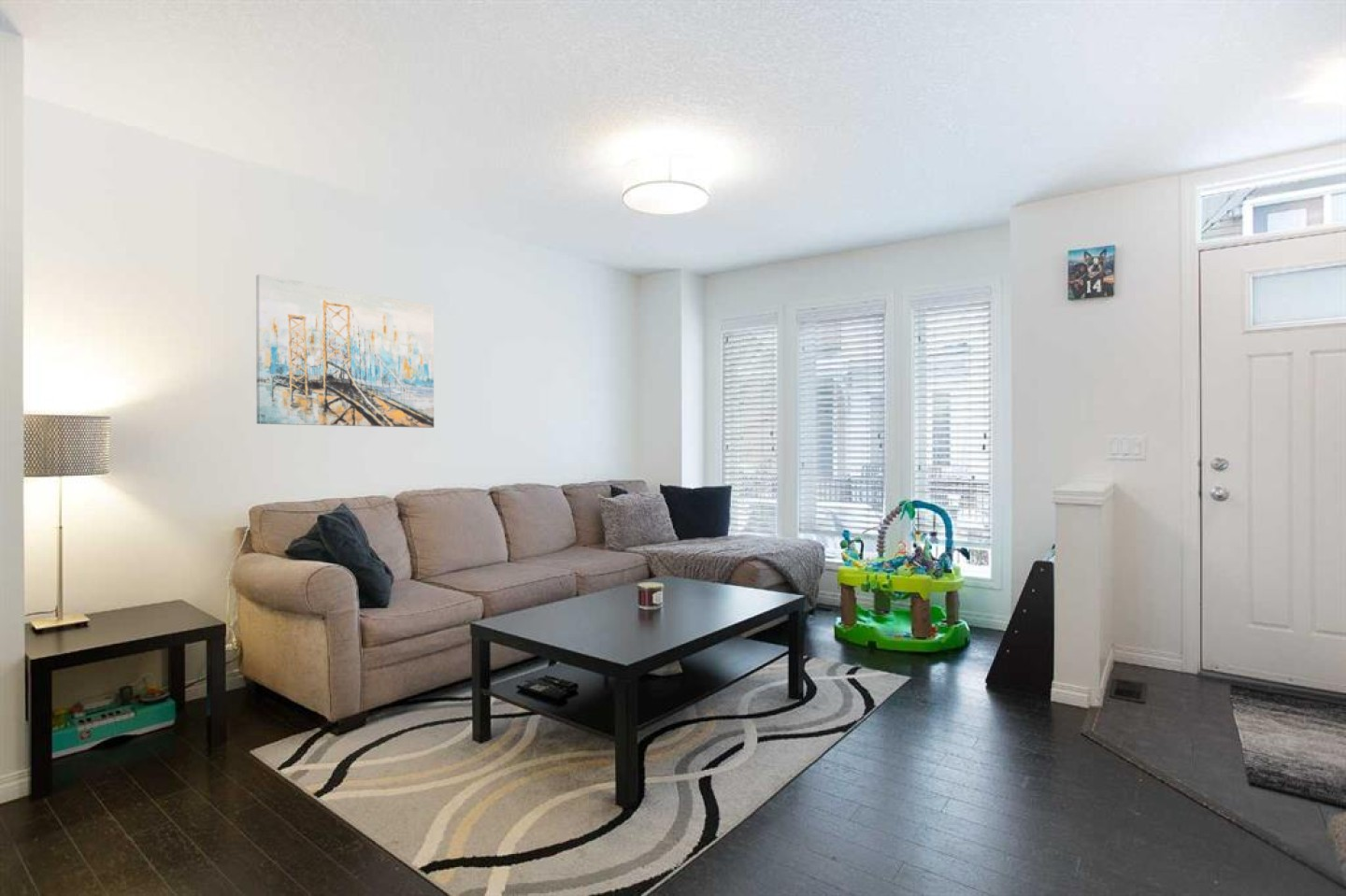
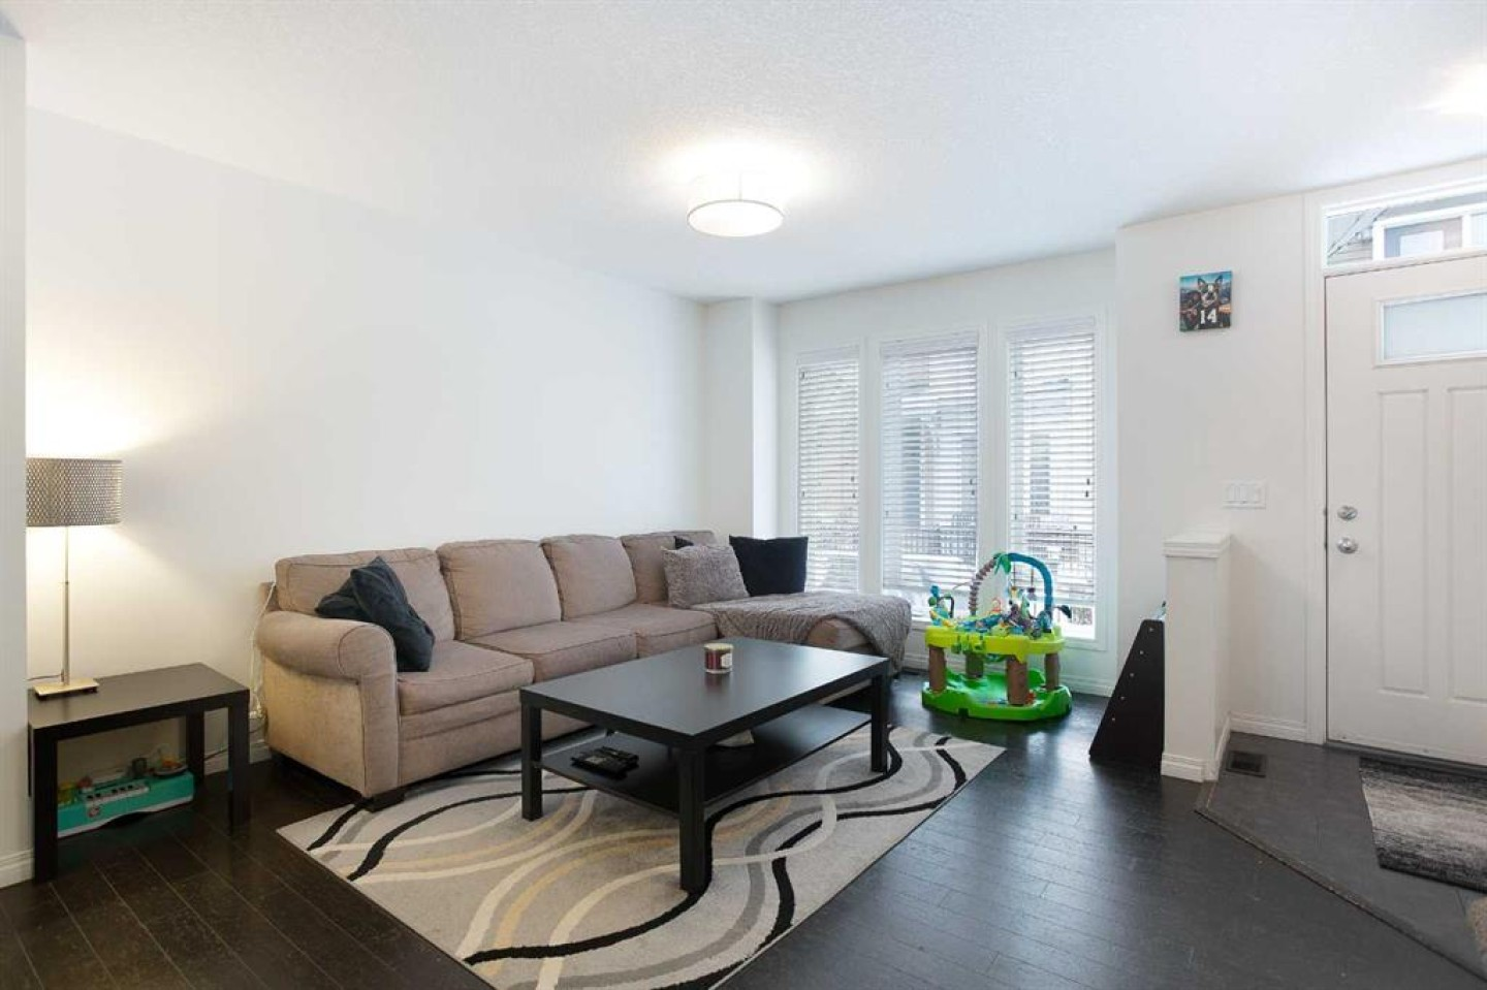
- wall art [255,274,435,429]
